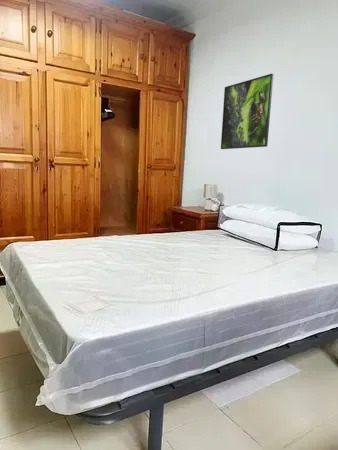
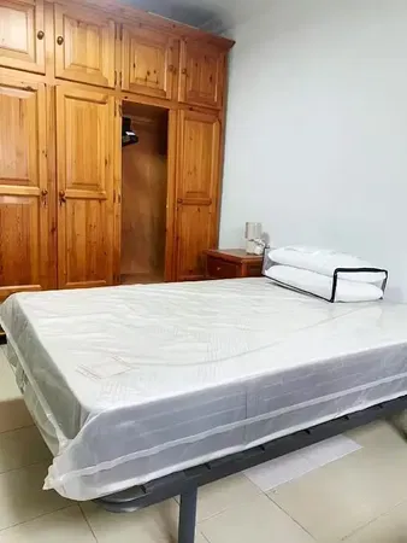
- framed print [220,73,274,150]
